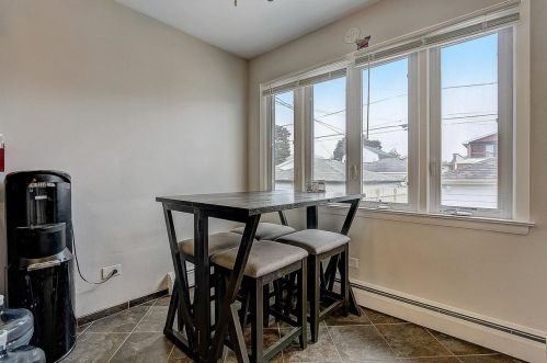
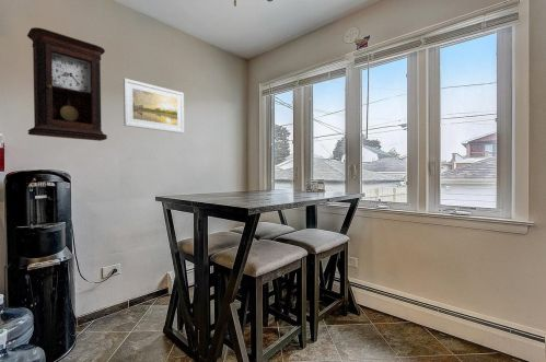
+ pendulum clock [26,26,108,142]
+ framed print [123,78,185,135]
